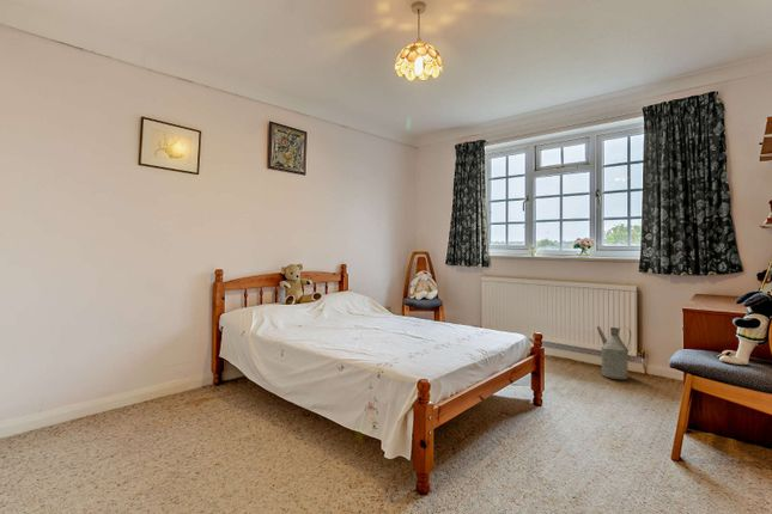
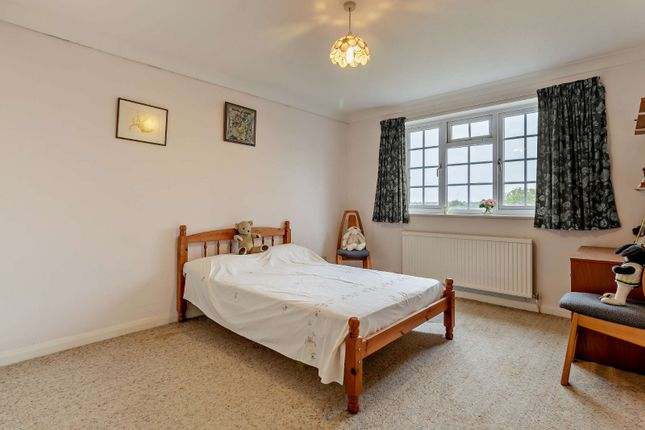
- watering can [596,325,632,380]
